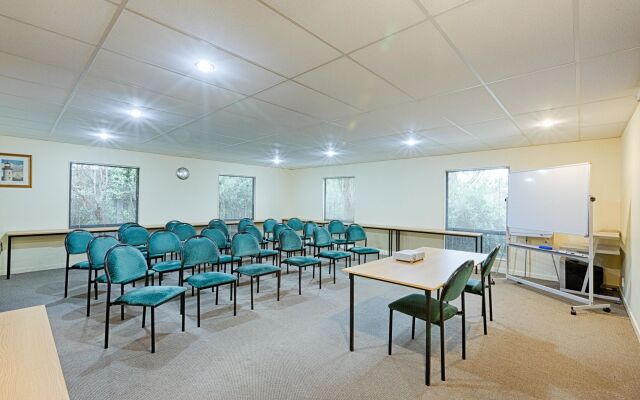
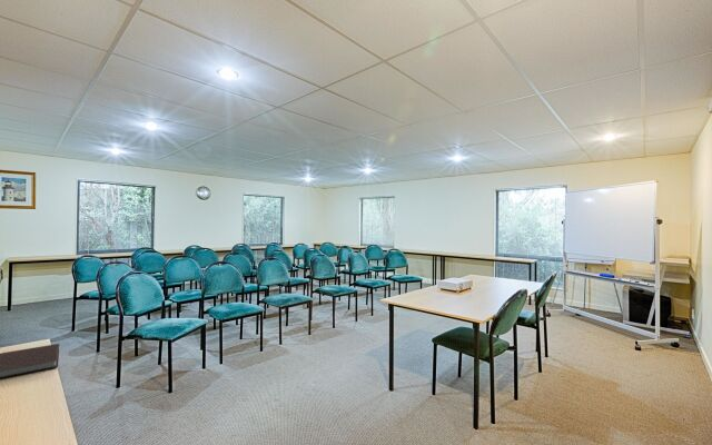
+ notebook [0,343,60,379]
